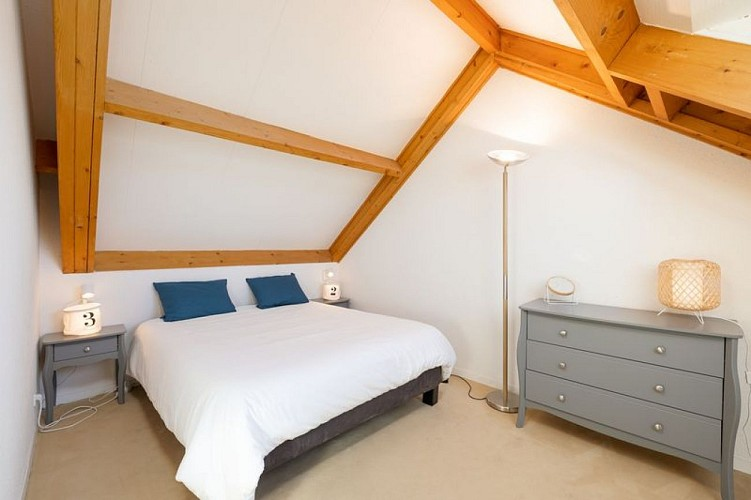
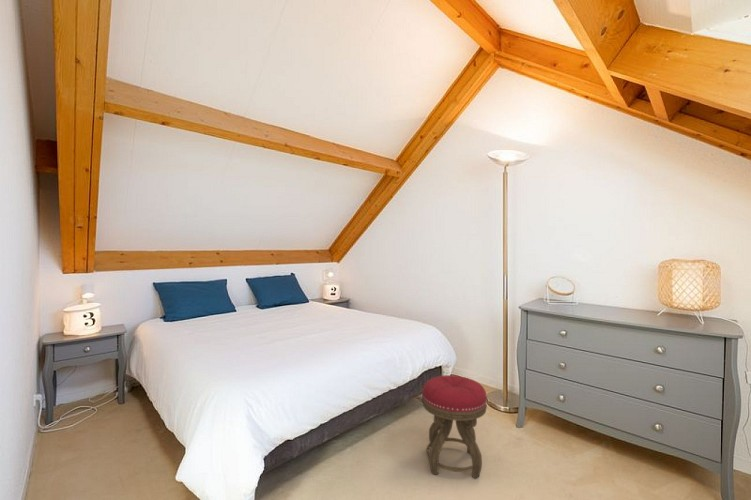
+ stool [421,374,488,479]
